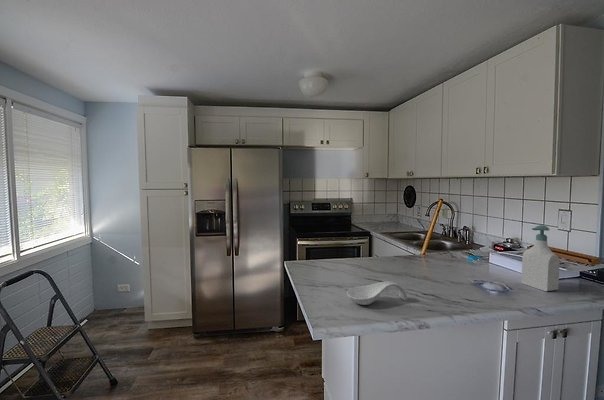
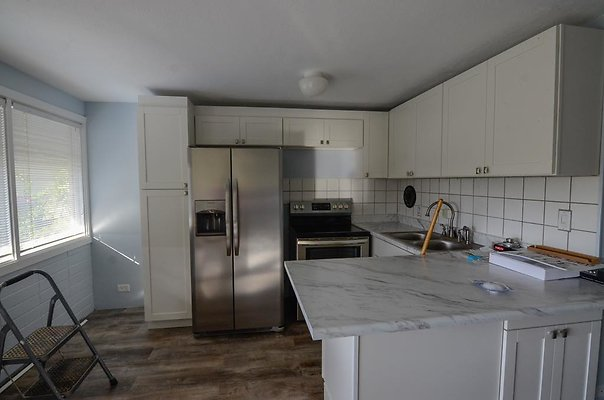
- spoon rest [346,280,408,306]
- soap bottle [520,224,561,292]
